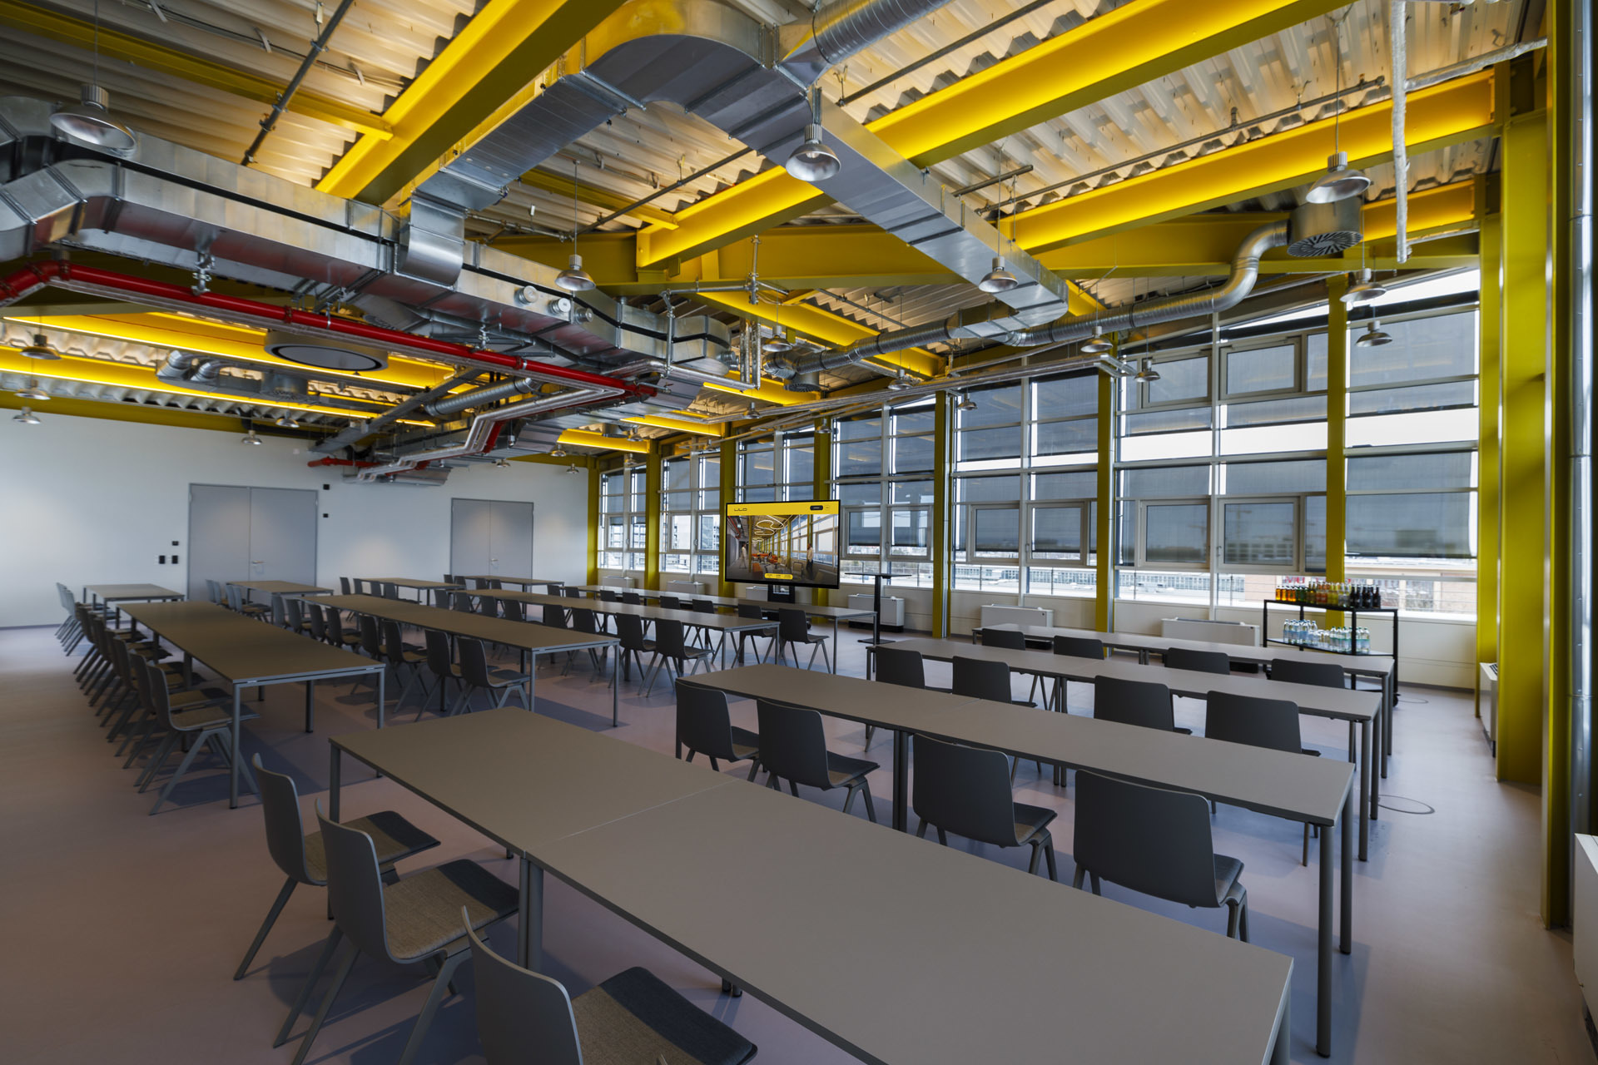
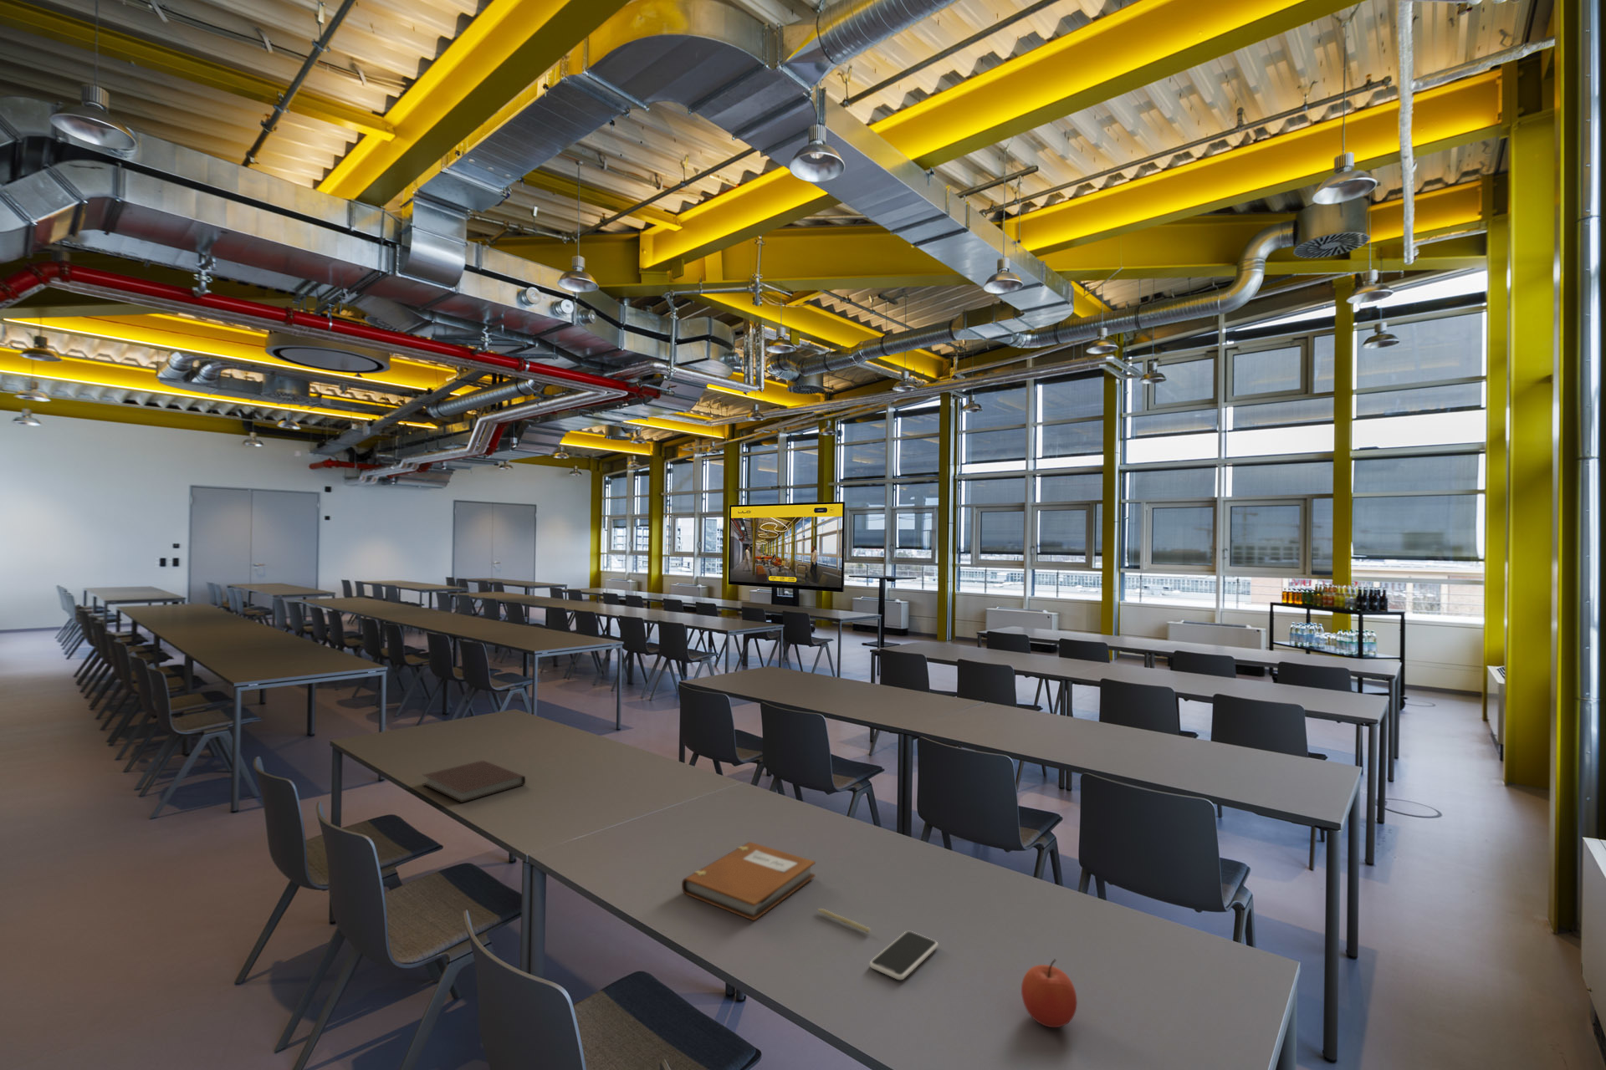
+ apple [1020,959,1078,1028]
+ notebook [681,841,816,921]
+ notebook [422,760,526,804]
+ smartphone [869,930,938,980]
+ pencil [816,908,871,934]
